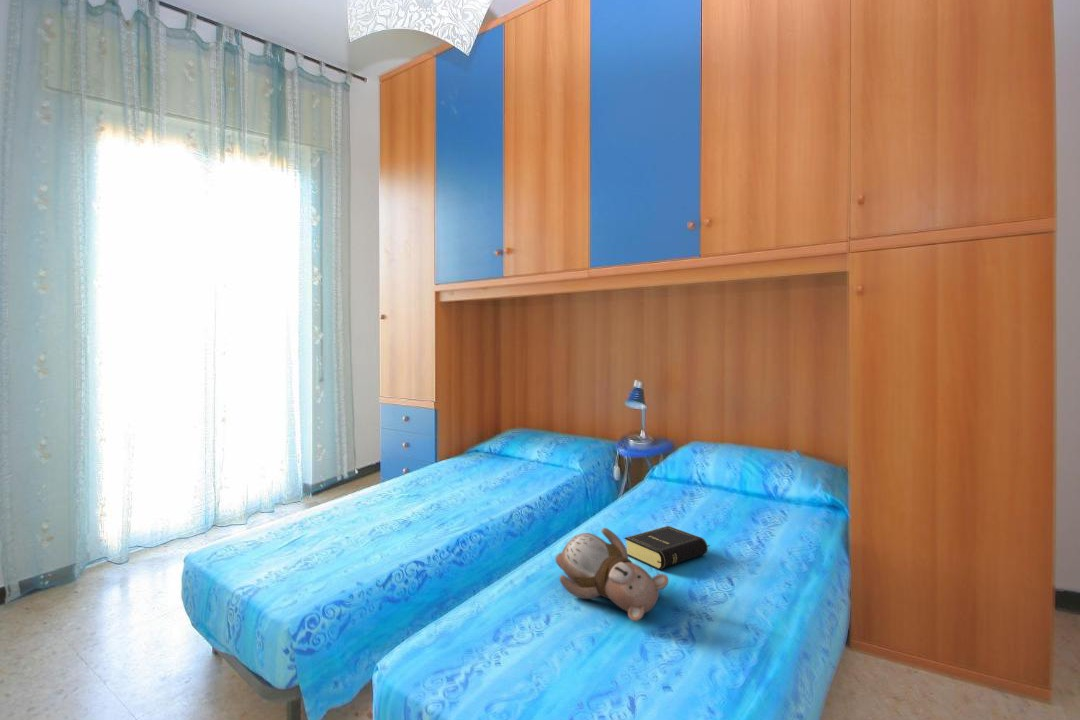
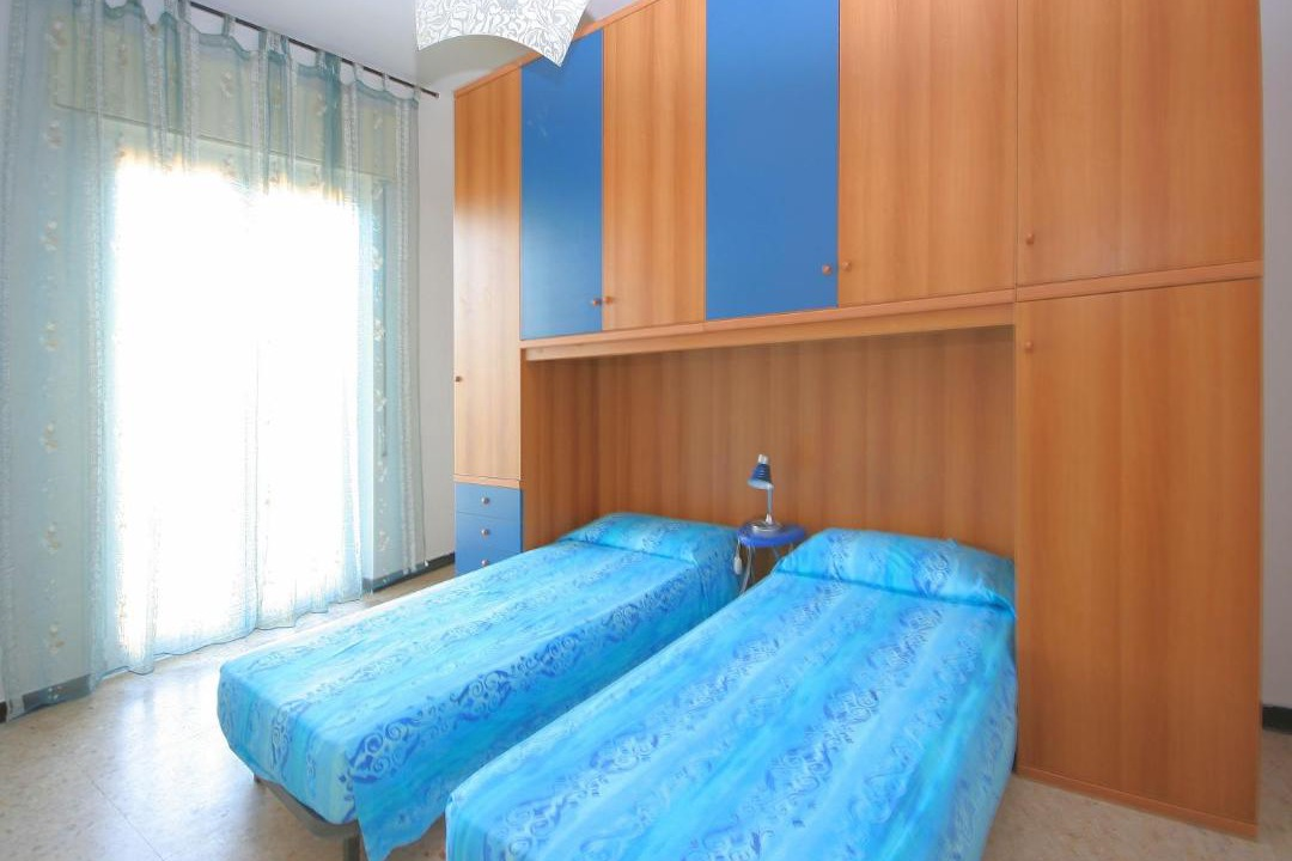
- book [623,525,711,570]
- teddy bear [554,527,670,622]
